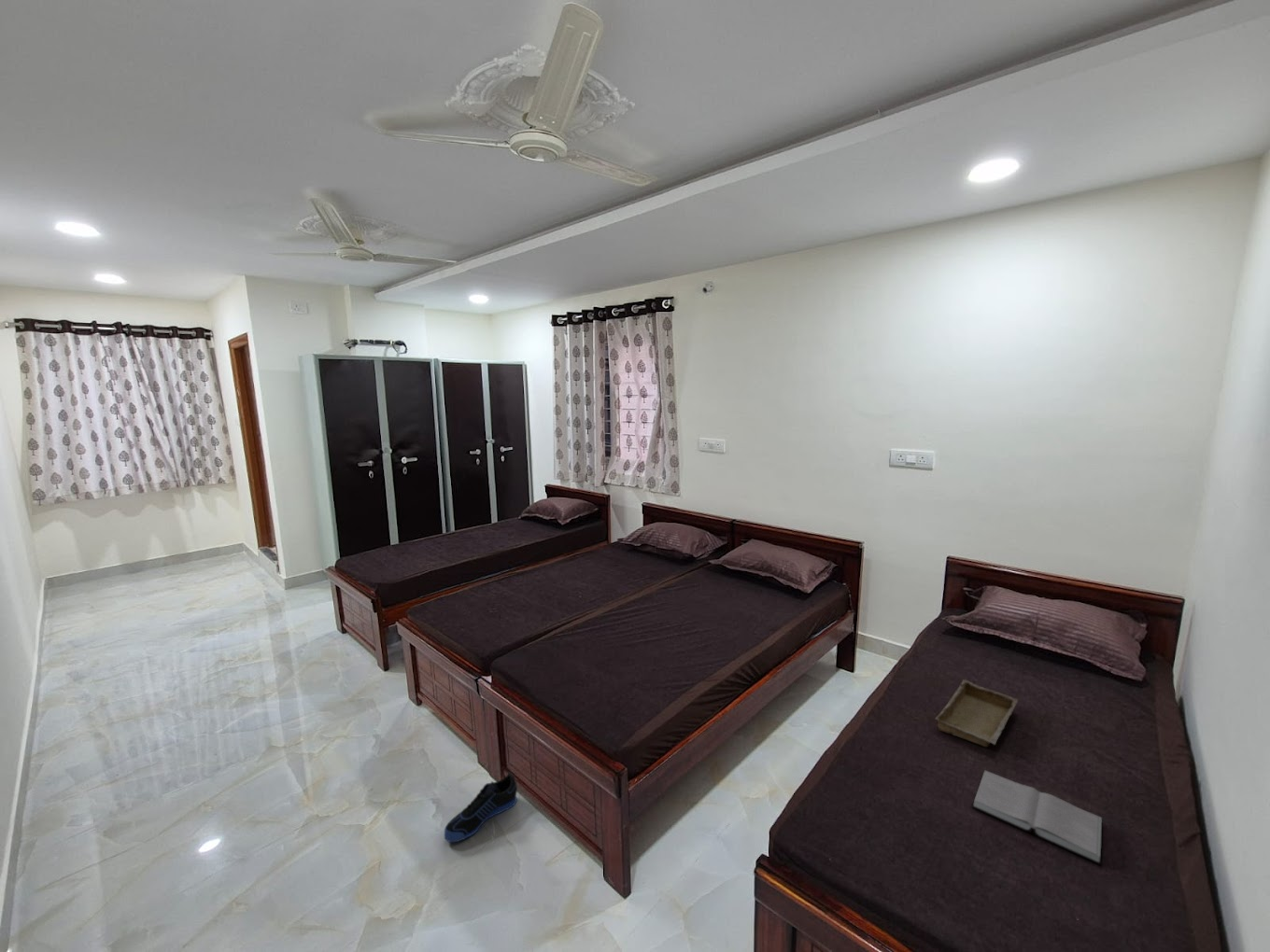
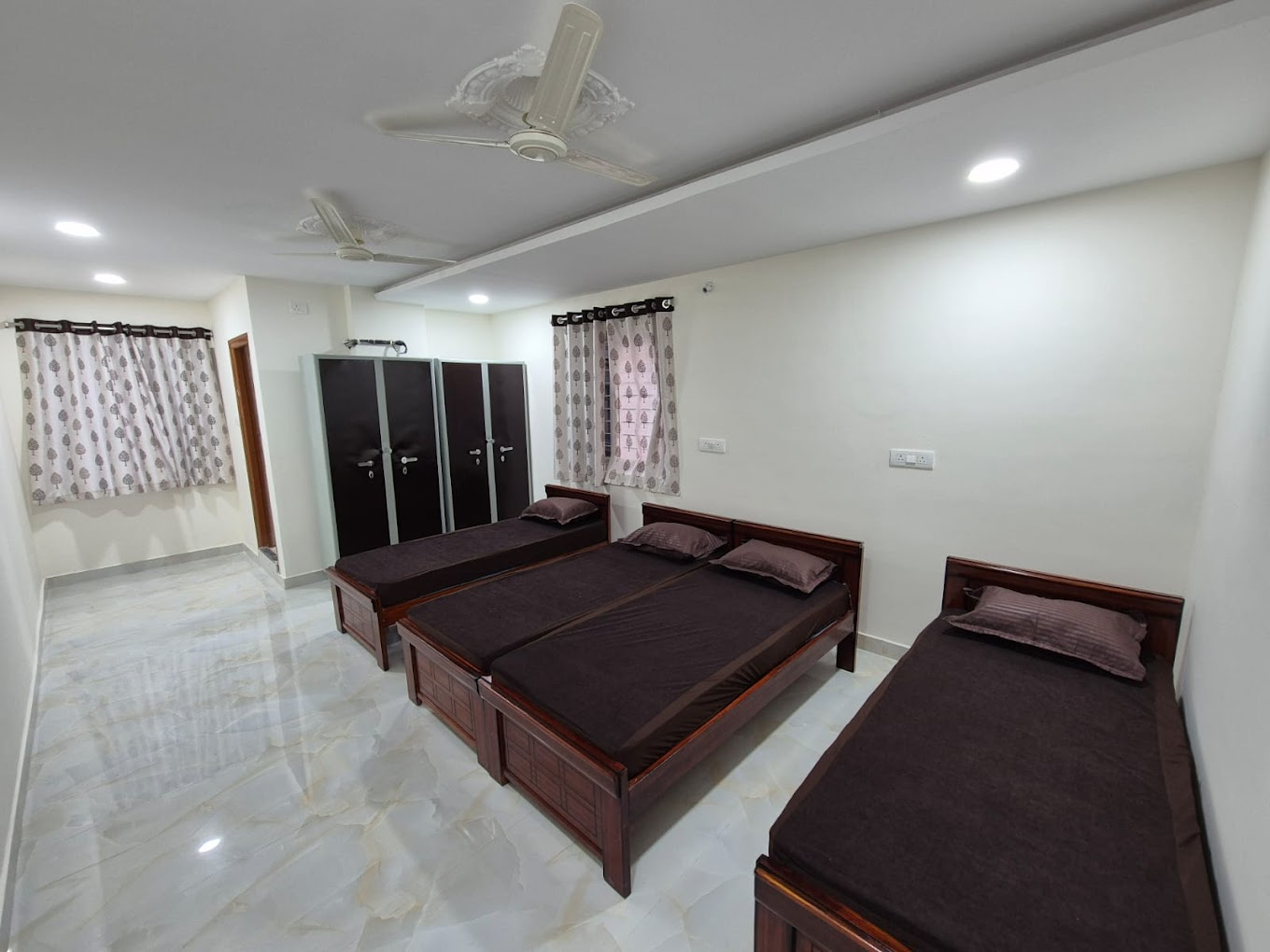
- sneaker [444,772,518,843]
- hardback book [971,770,1103,866]
- tray [935,679,1019,748]
